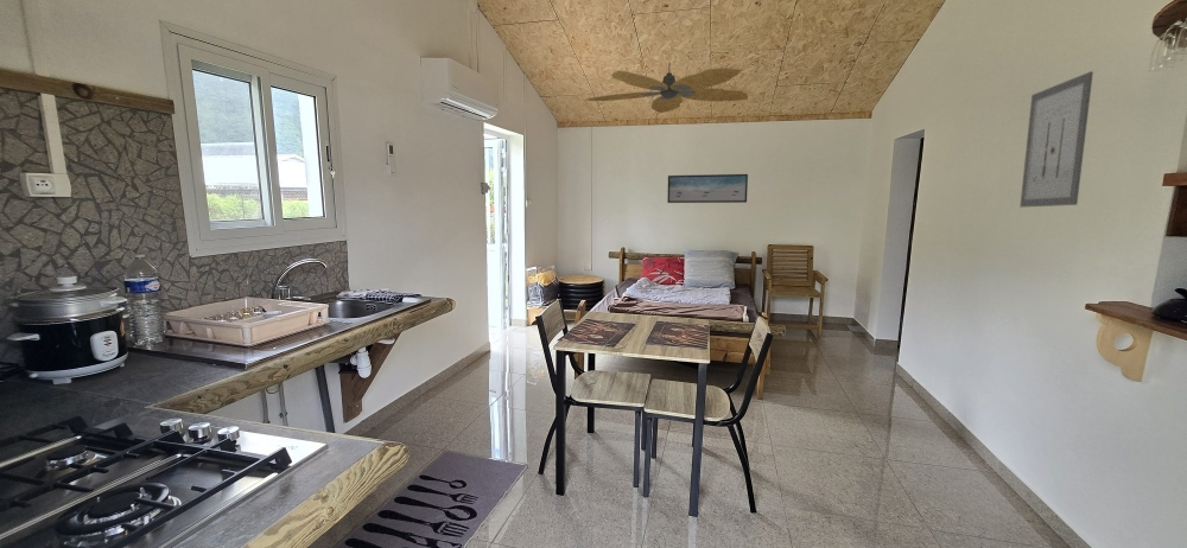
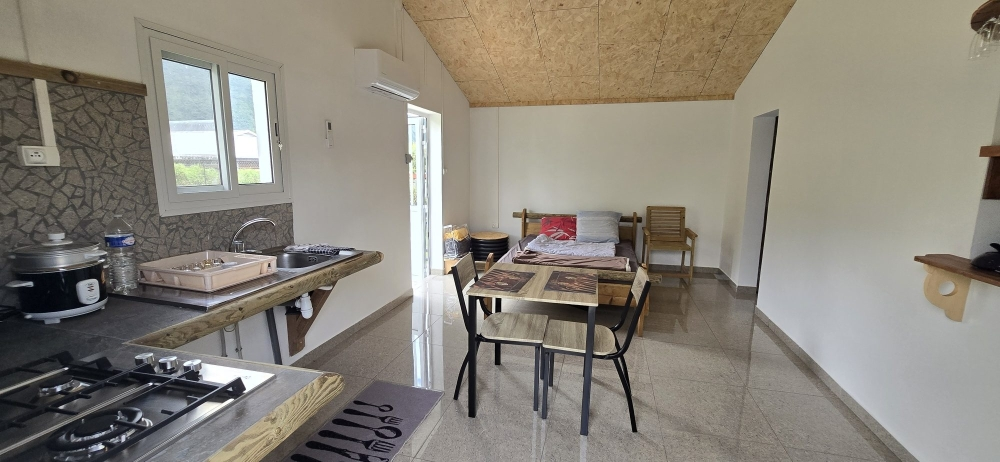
- wall art [666,173,749,204]
- wall art [1018,70,1094,209]
- ceiling fan [585,64,749,114]
